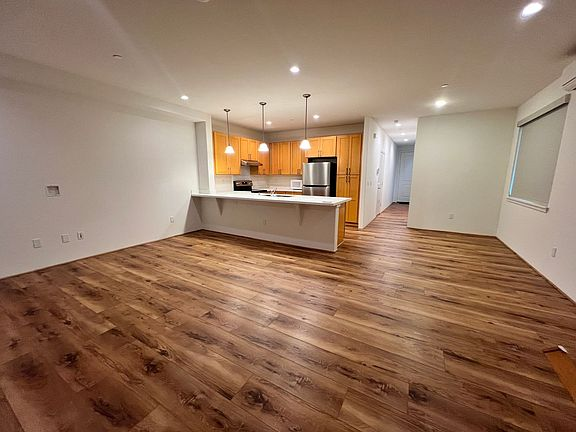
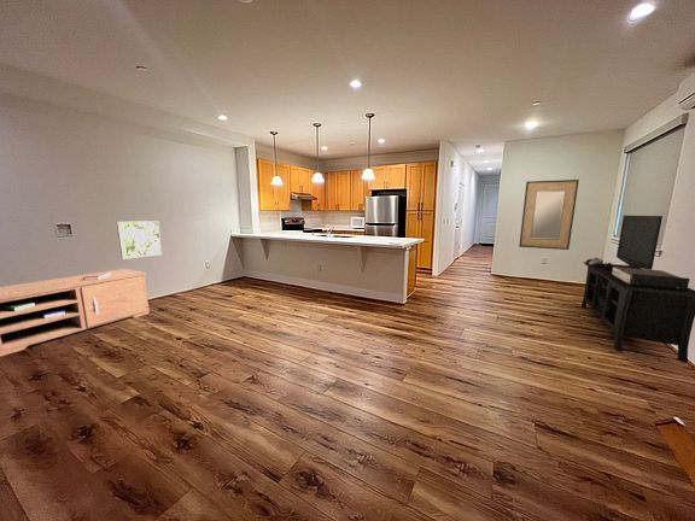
+ media console [0,268,151,357]
+ media console [580,215,695,364]
+ home mirror [518,178,580,251]
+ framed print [116,219,163,260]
